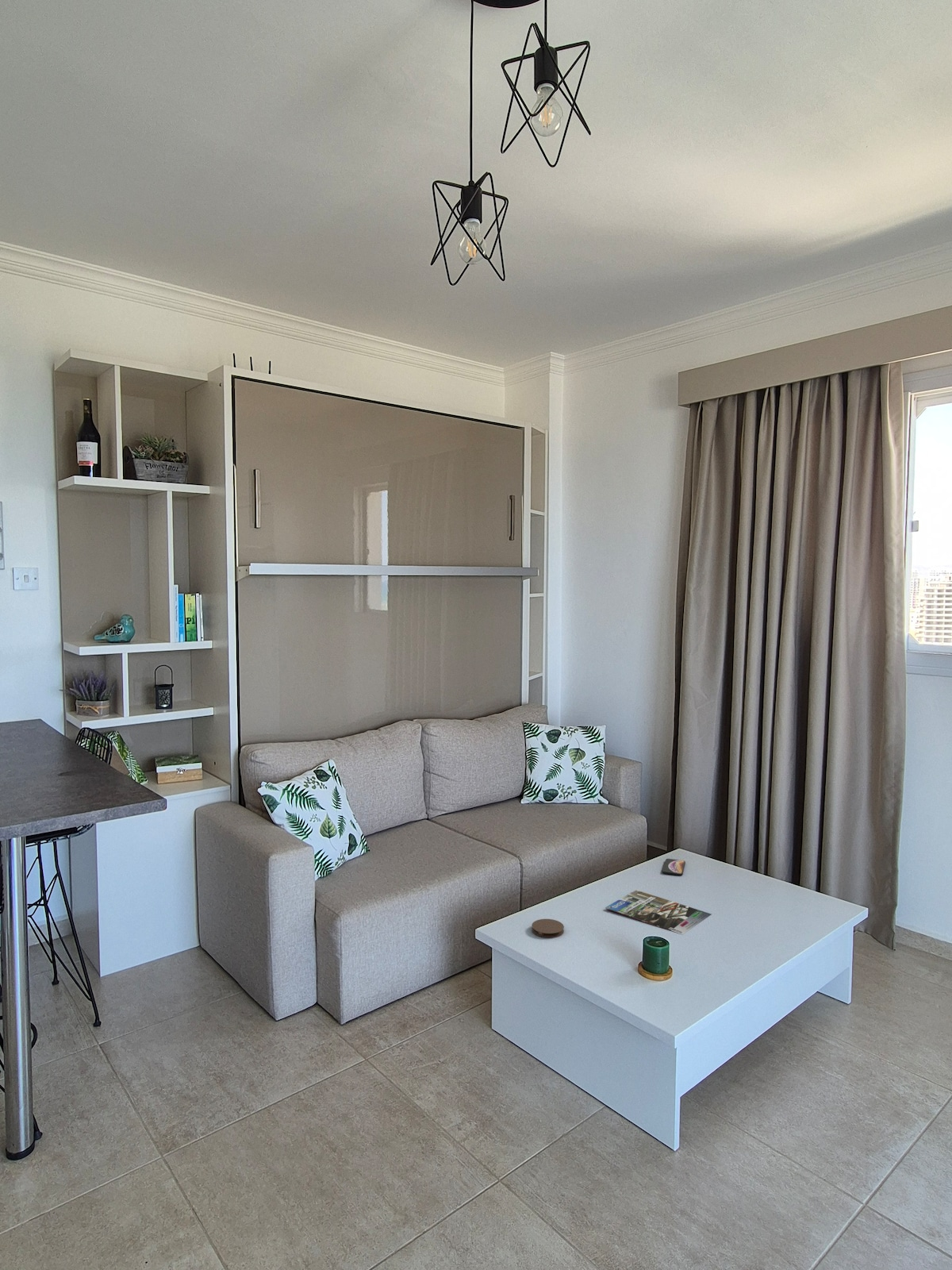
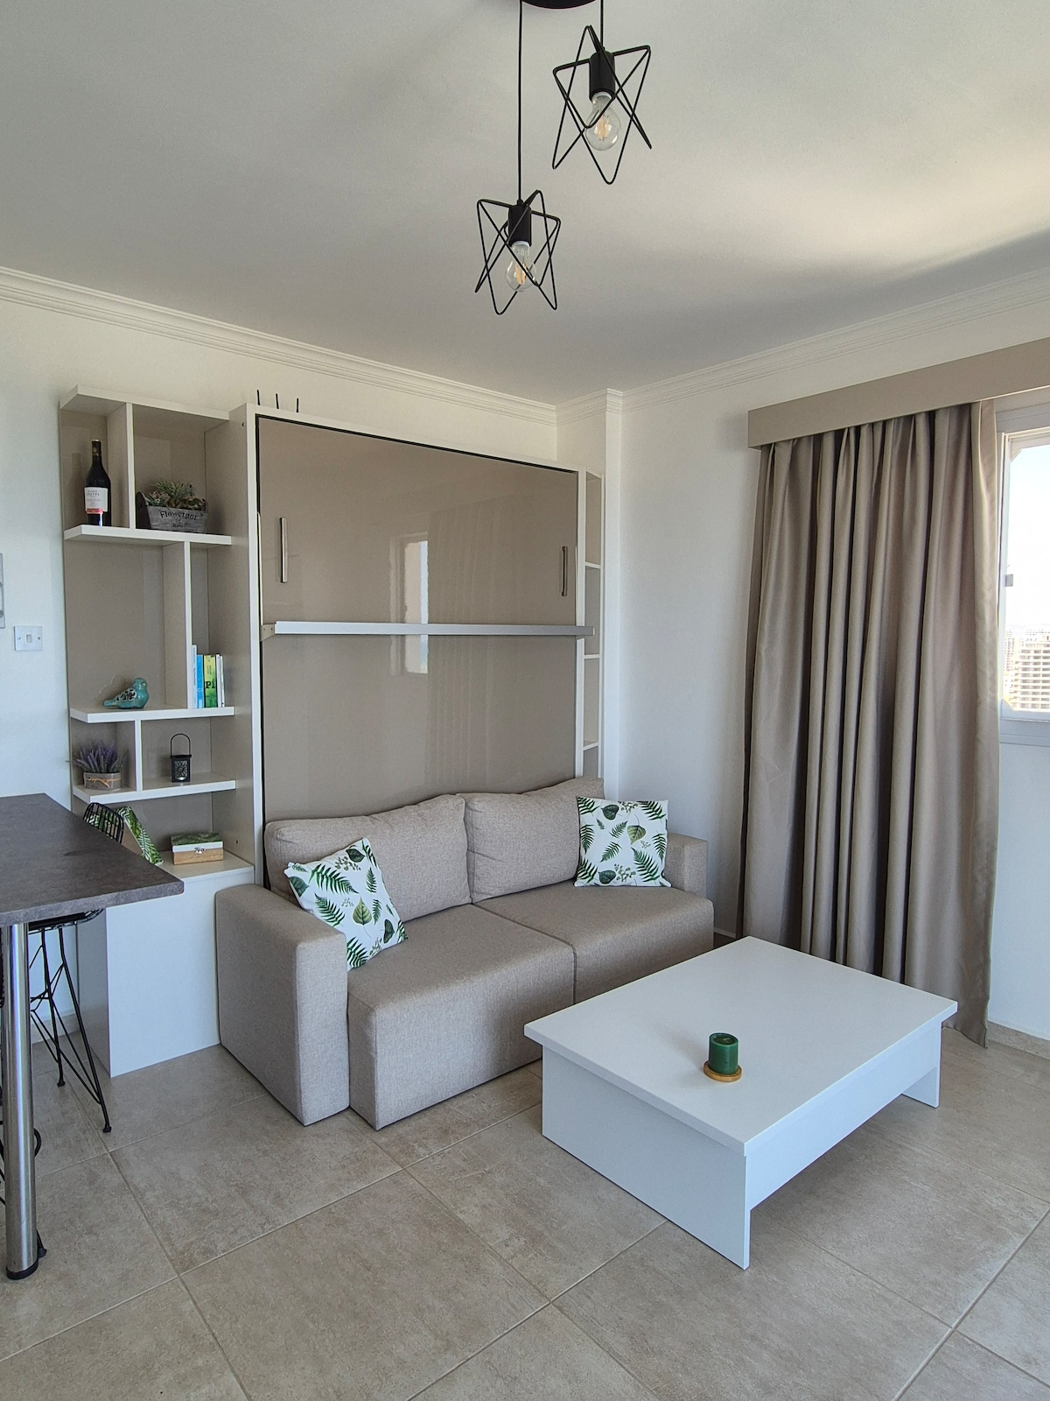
- smartphone [662,858,686,876]
- coaster [531,918,565,938]
- magazine [605,889,712,936]
